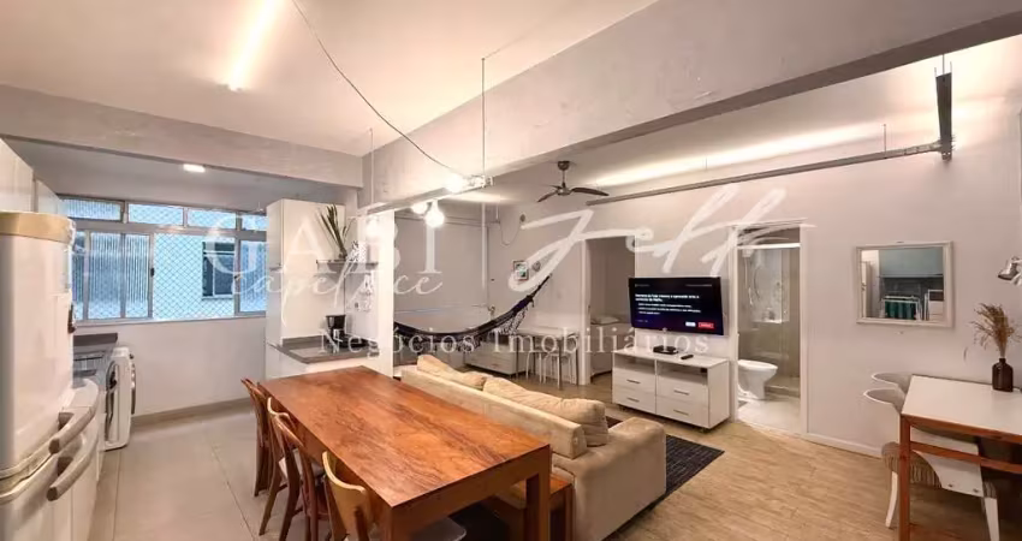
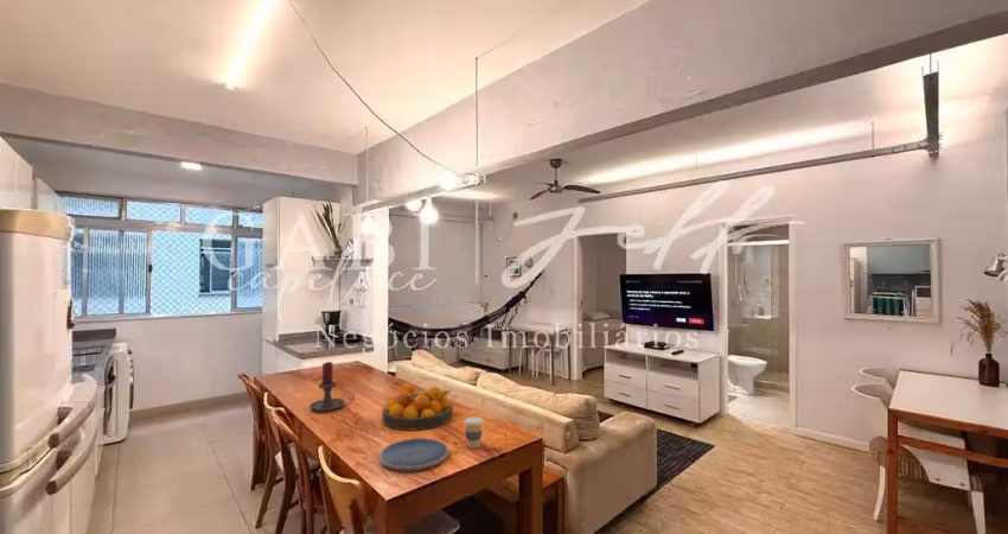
+ coffee cup [462,415,485,450]
+ fruit bowl [381,382,454,432]
+ candle holder [308,361,356,413]
+ plate [378,437,449,471]
